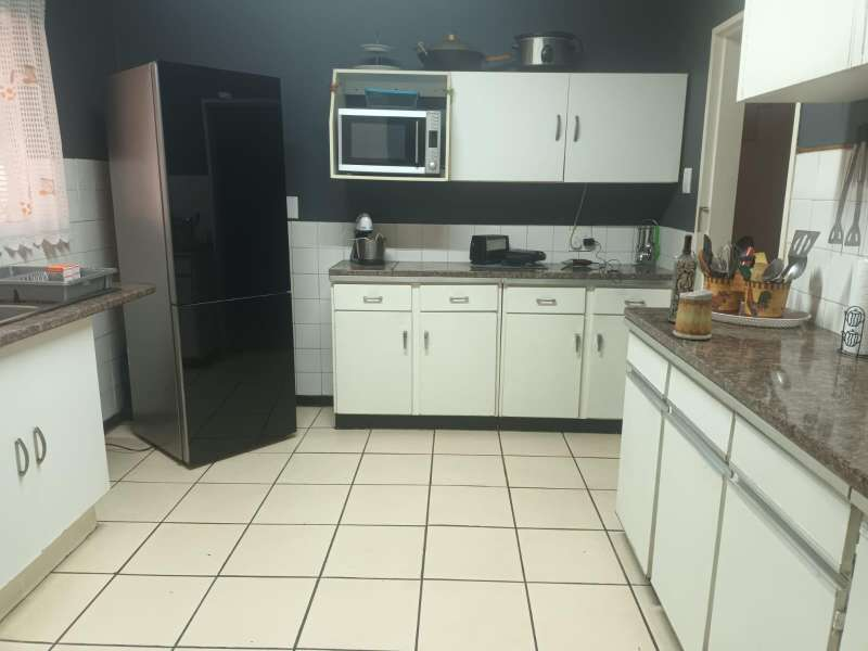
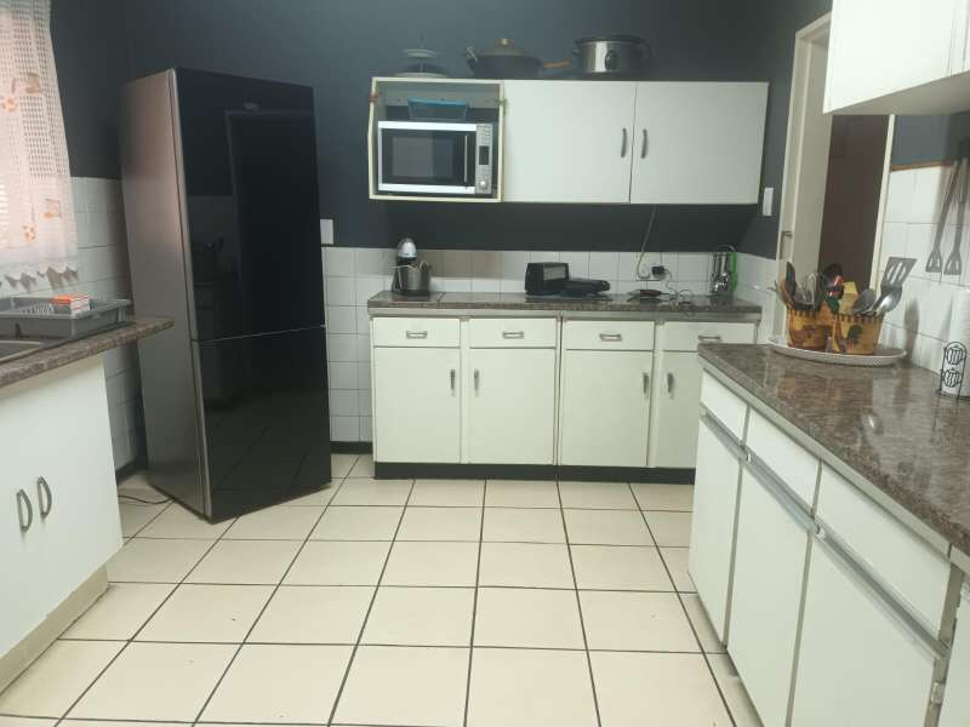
- bottle [667,233,699,323]
- mug [672,289,715,341]
